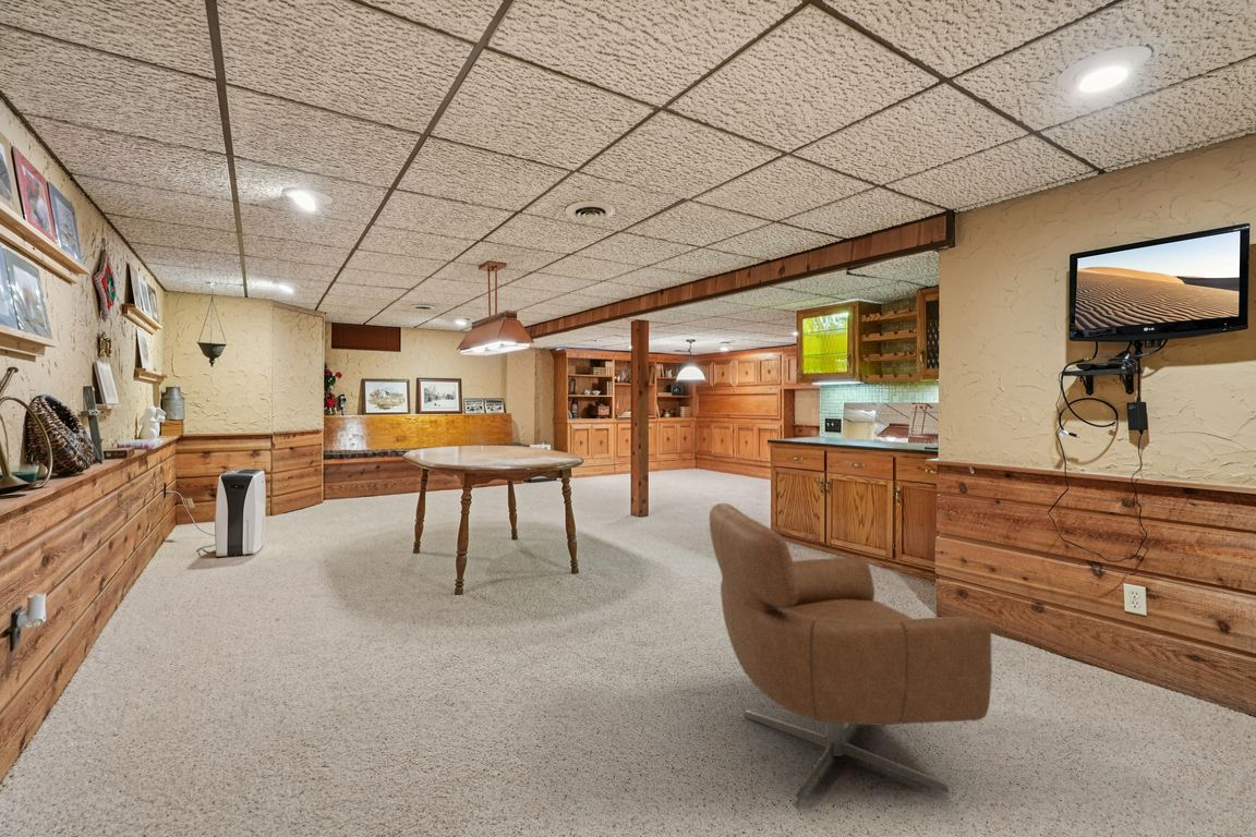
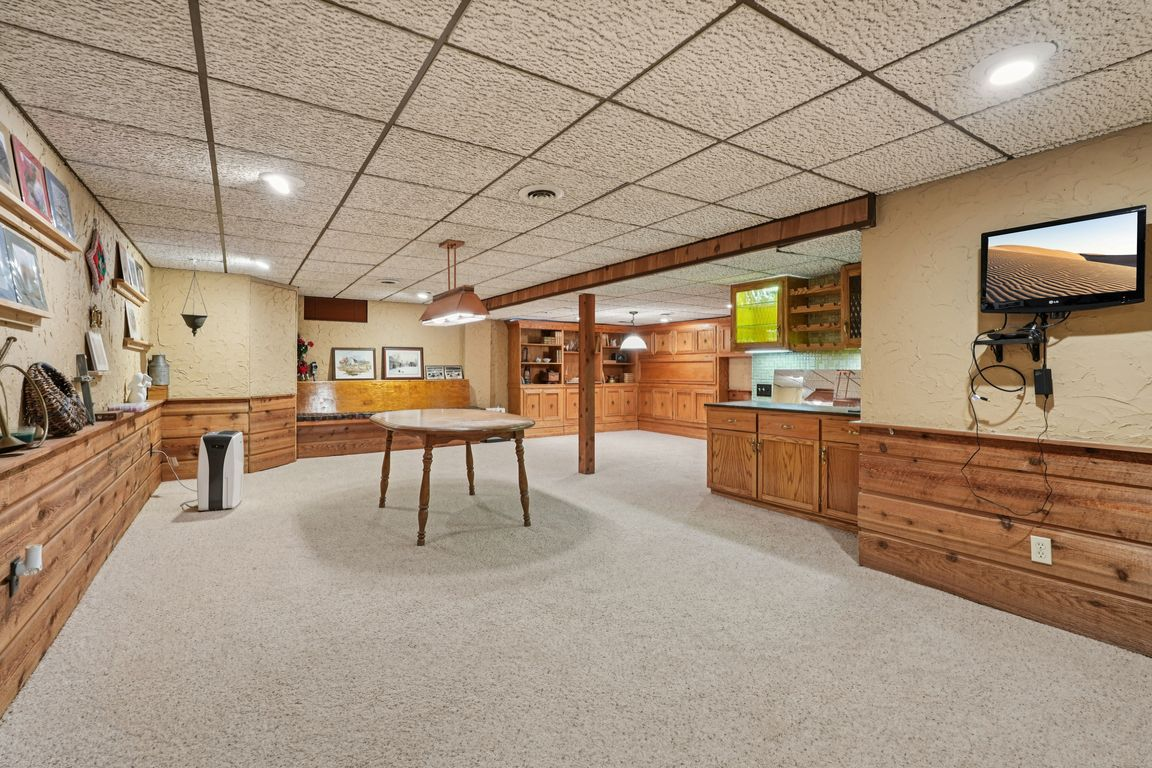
- chair [709,502,993,810]
